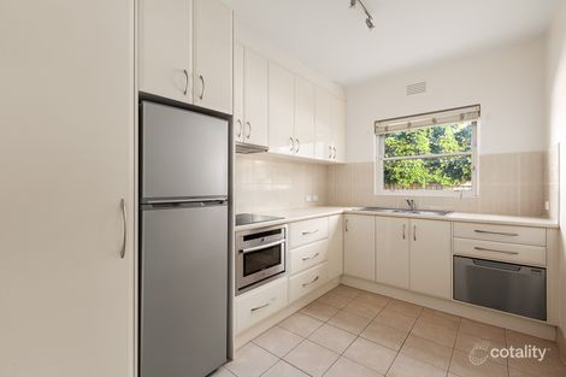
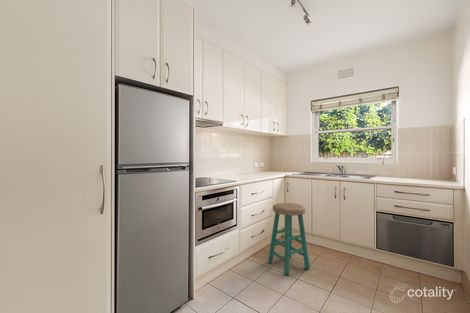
+ stool [267,202,311,276]
